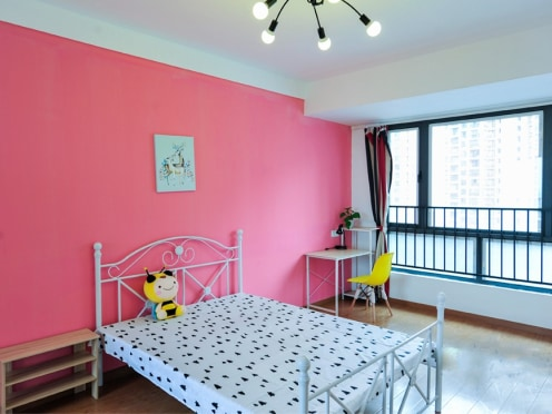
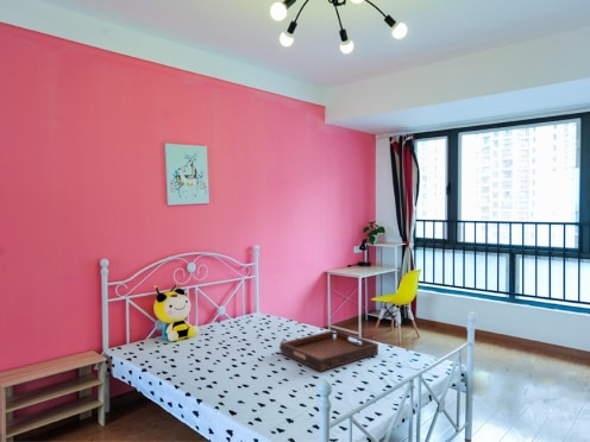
+ serving tray [278,329,379,373]
